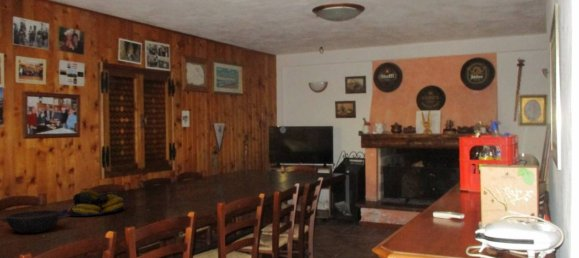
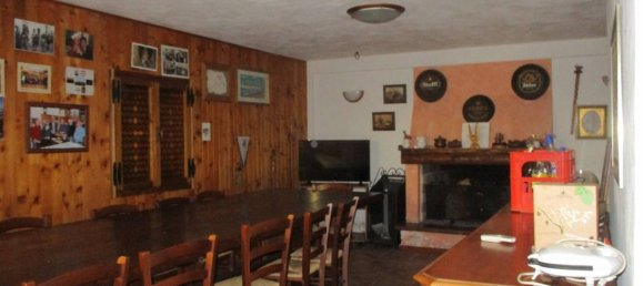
- bowl [0,209,70,234]
- fruit bowl [61,189,125,217]
